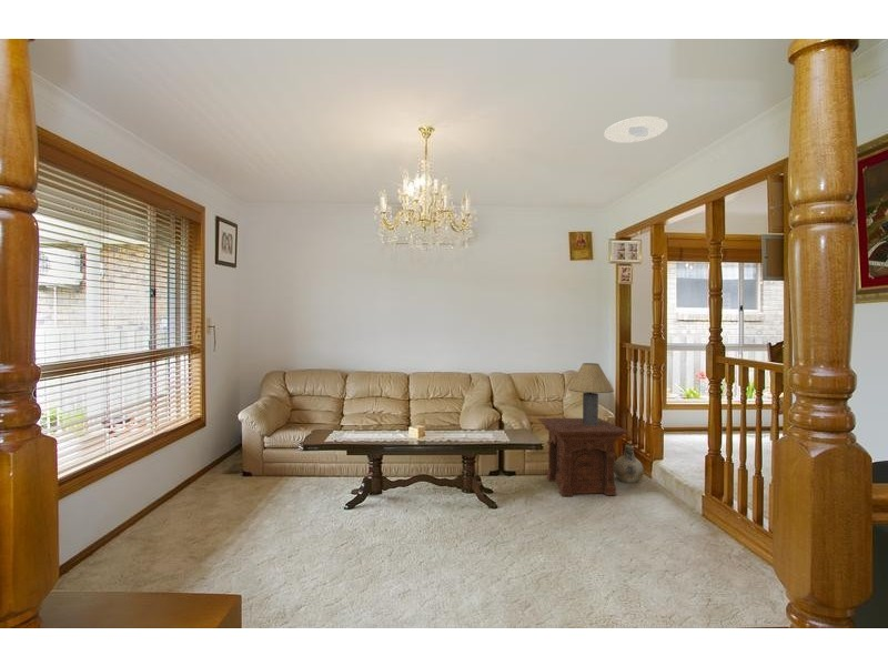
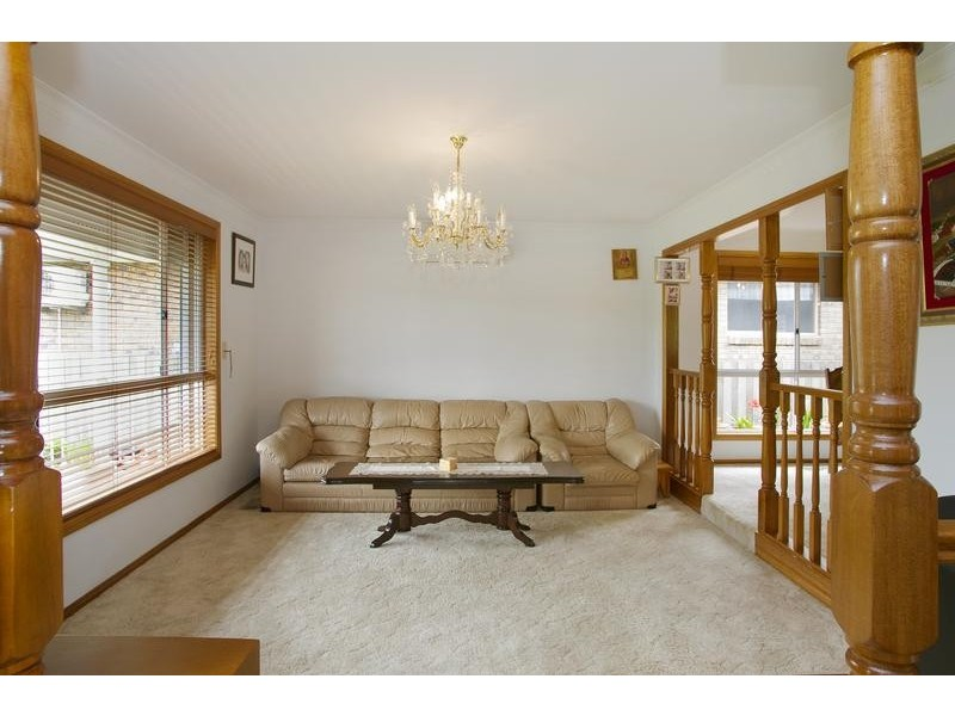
- recessed light [603,115,669,144]
- ceramic jug [614,444,645,484]
- side table [537,417,629,497]
- table lamp [567,362,615,425]
